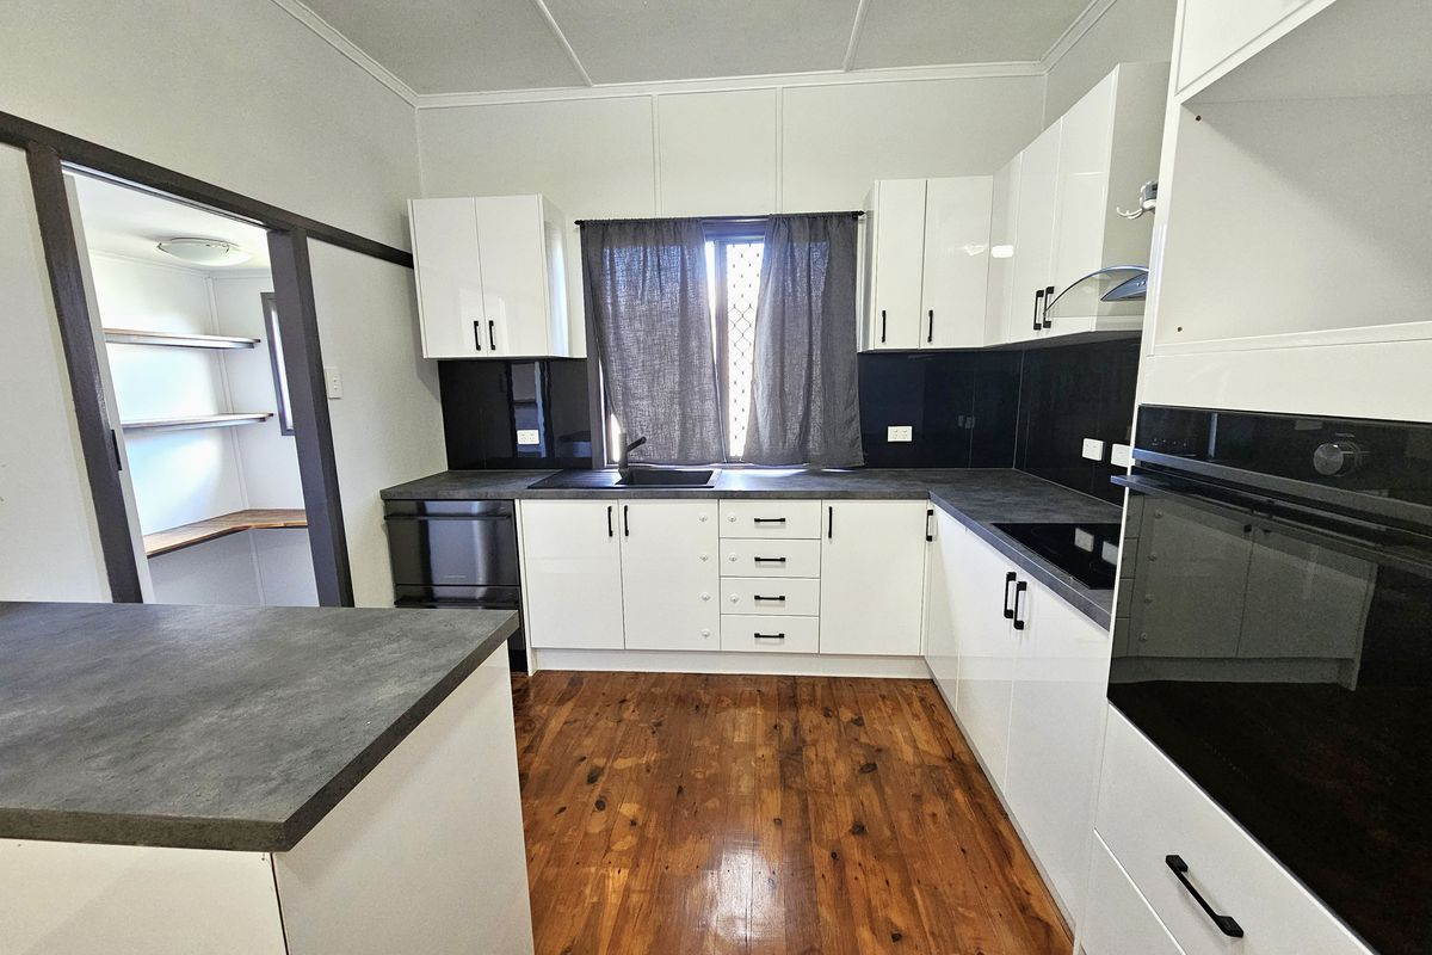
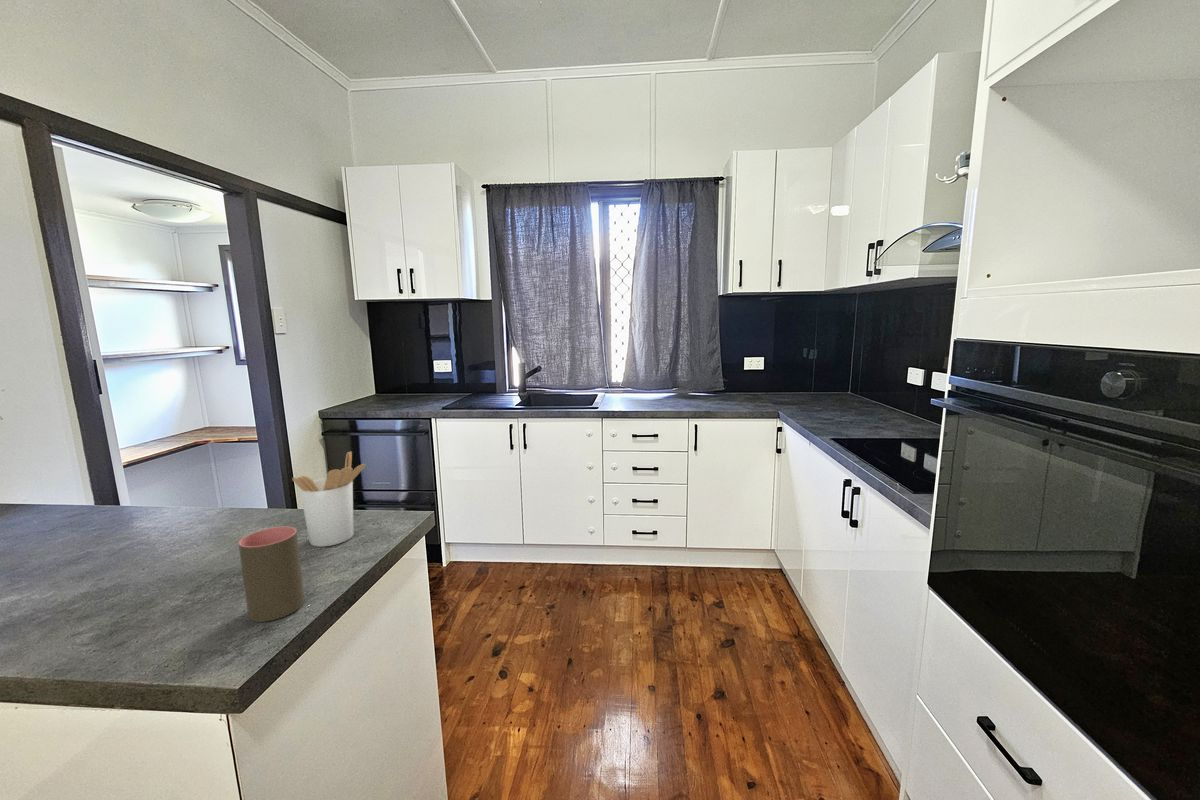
+ cup [237,526,306,623]
+ utensil holder [291,450,367,548]
